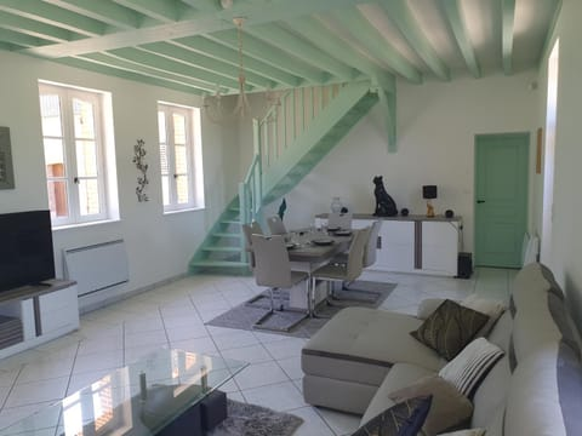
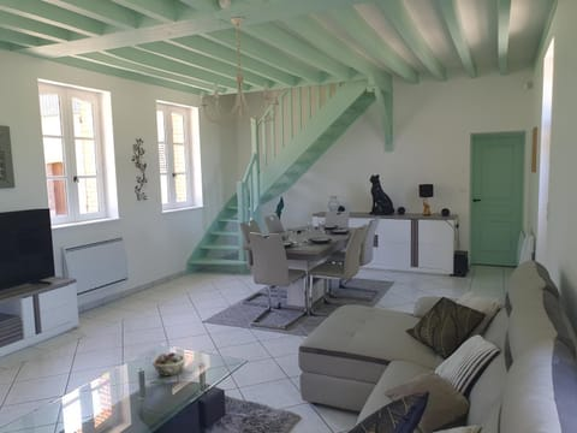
+ succulent planter [151,351,188,376]
